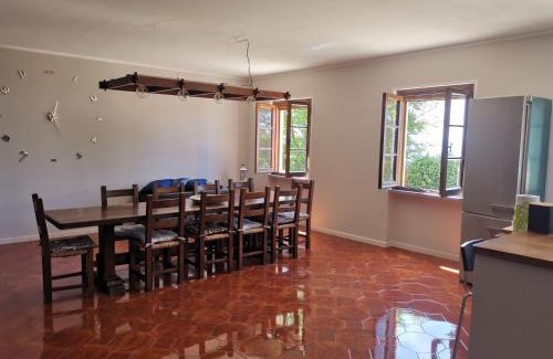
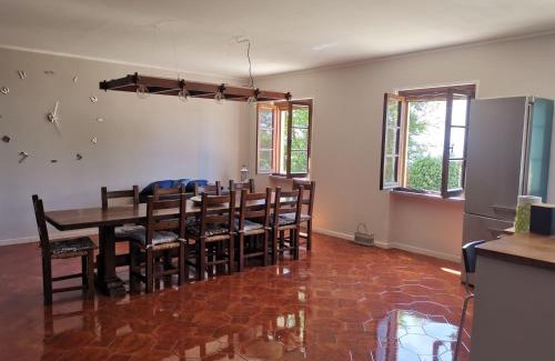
+ basket [353,222,376,248]
